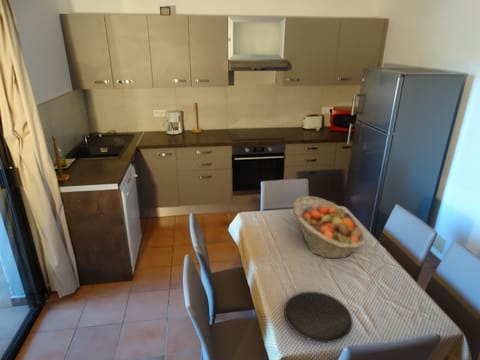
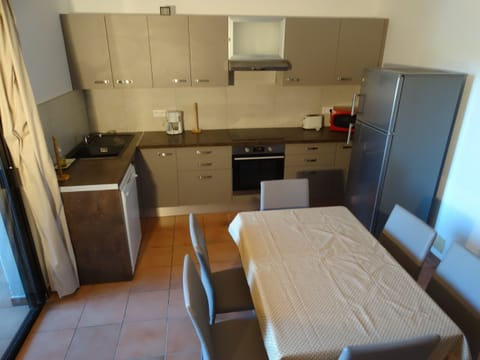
- fruit basket [292,195,366,259]
- plate [283,291,354,343]
